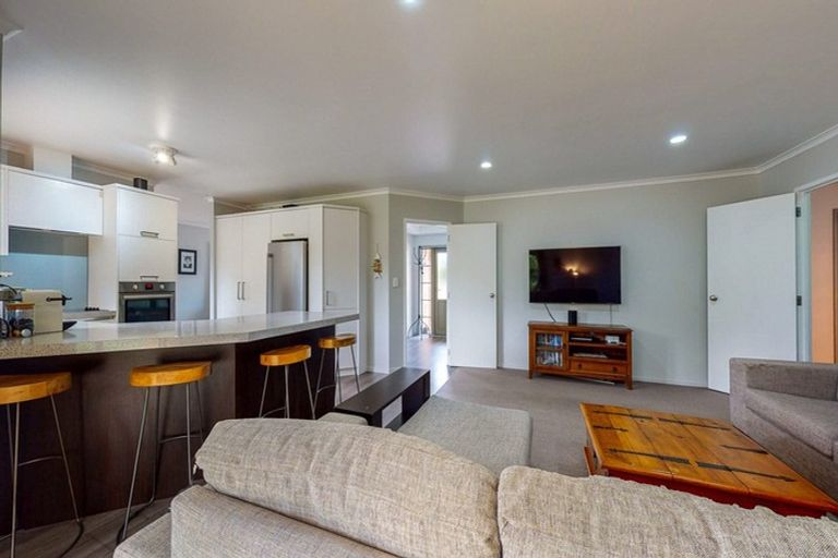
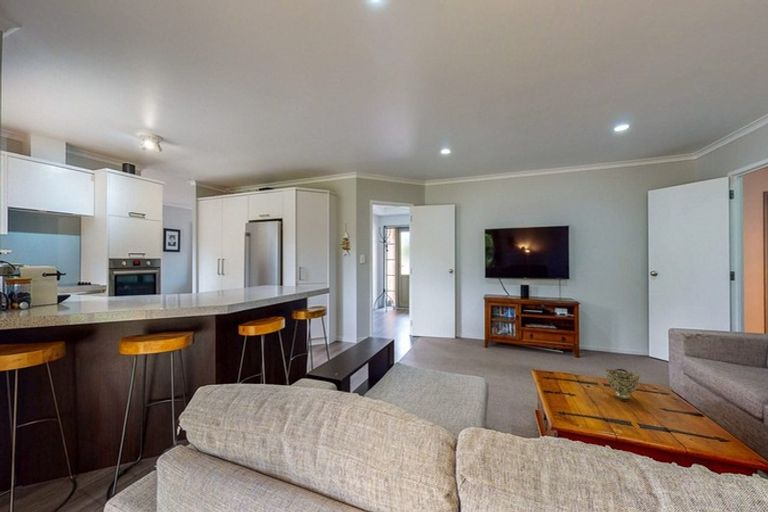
+ decorative bowl [605,367,641,400]
